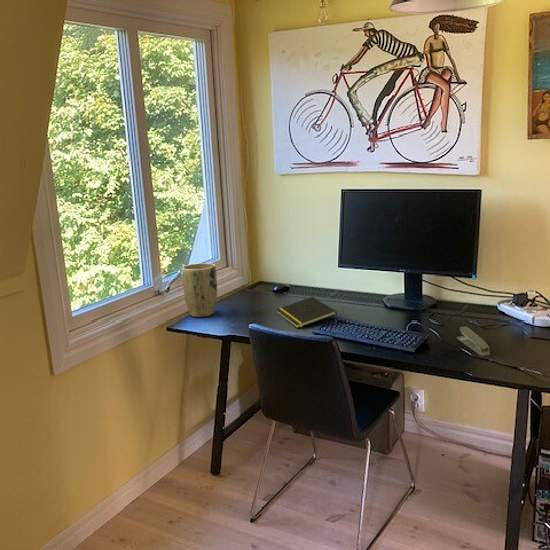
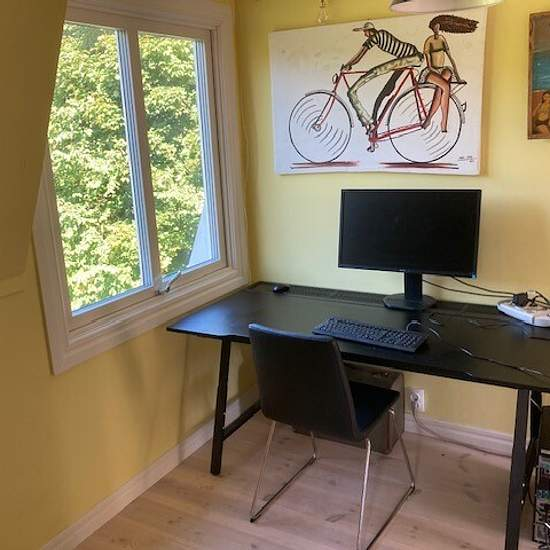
- plant pot [181,262,218,318]
- stapler [456,326,491,357]
- notepad [275,296,338,329]
